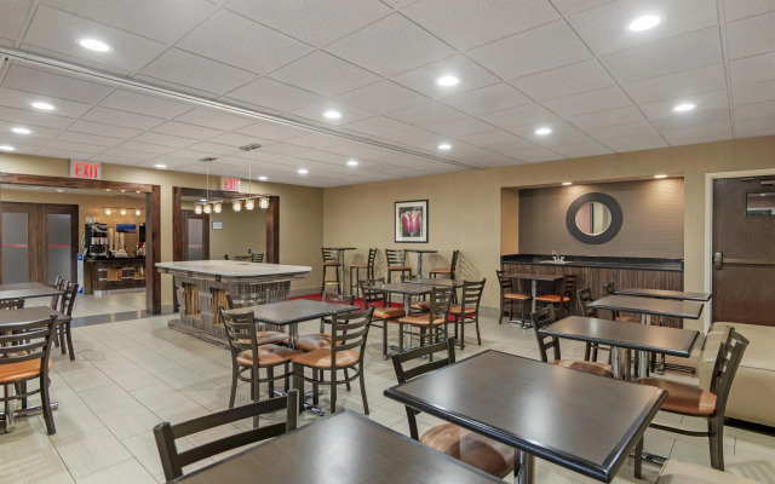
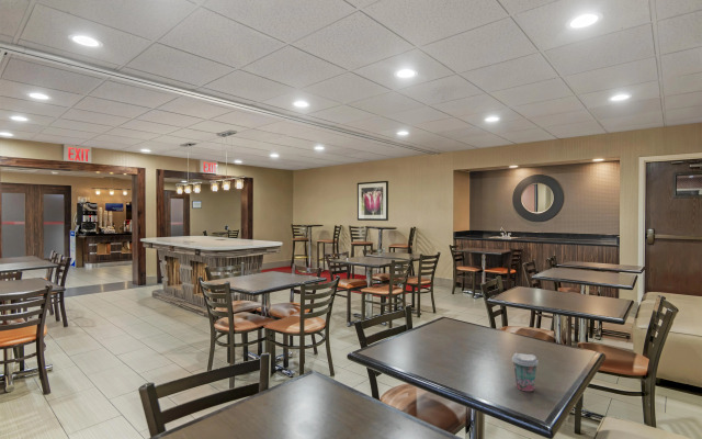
+ coffee cup [511,352,540,393]
